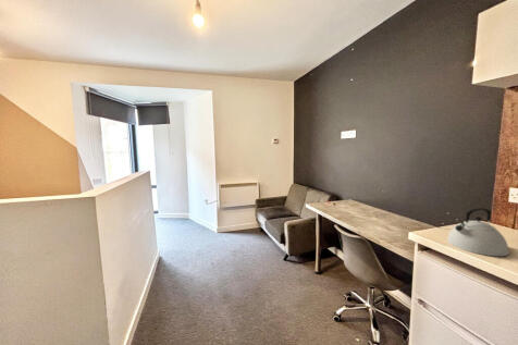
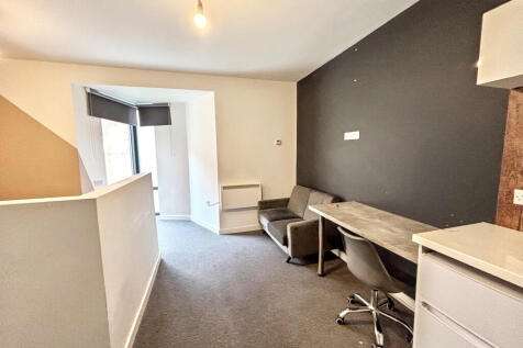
- kettle [446,207,510,257]
